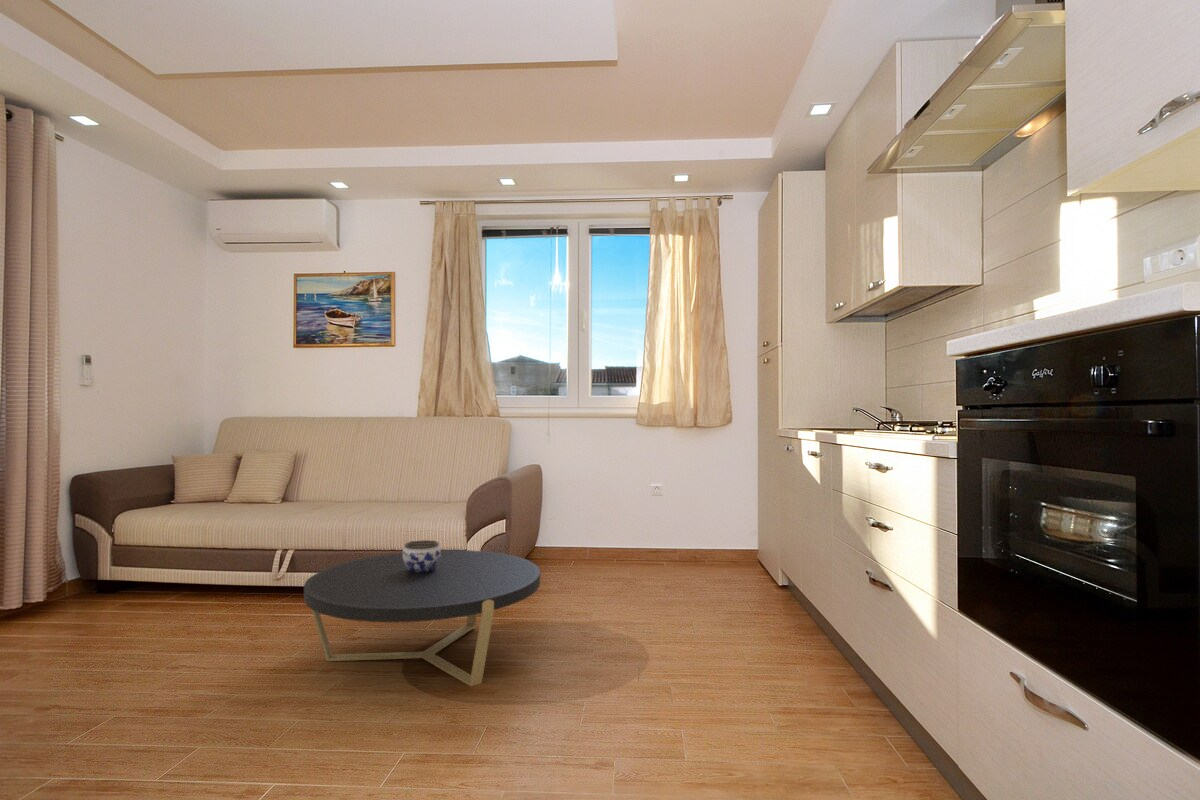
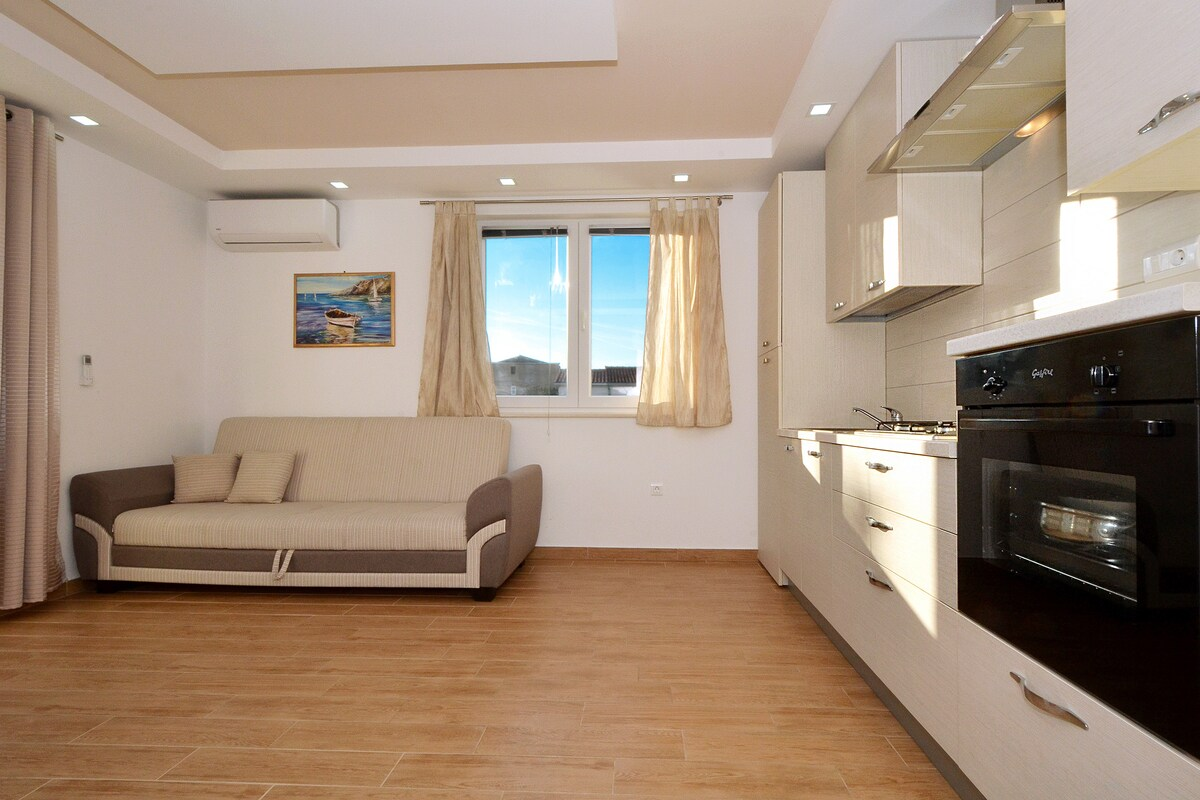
- jar [402,539,442,573]
- coffee table [303,549,541,687]
